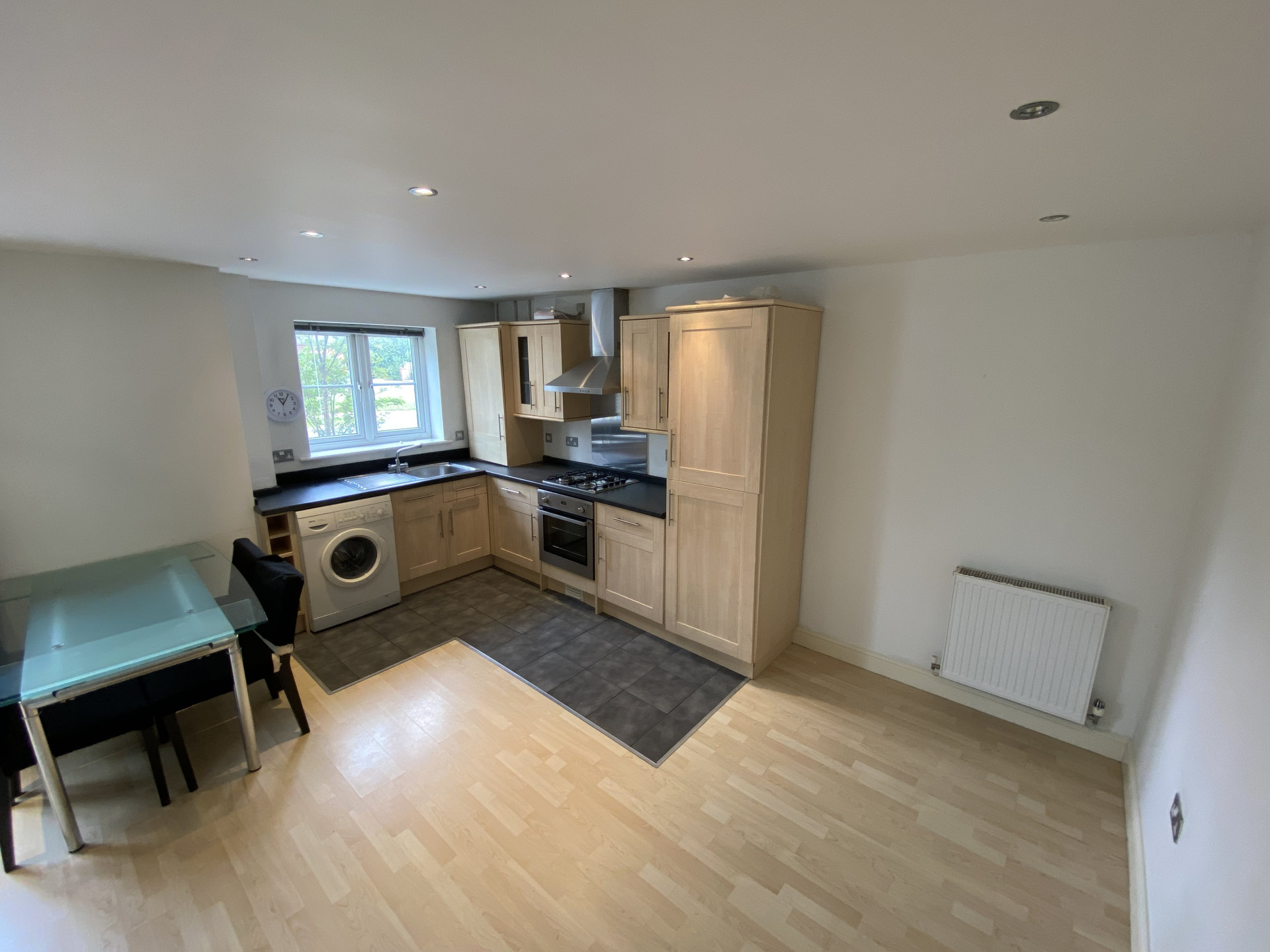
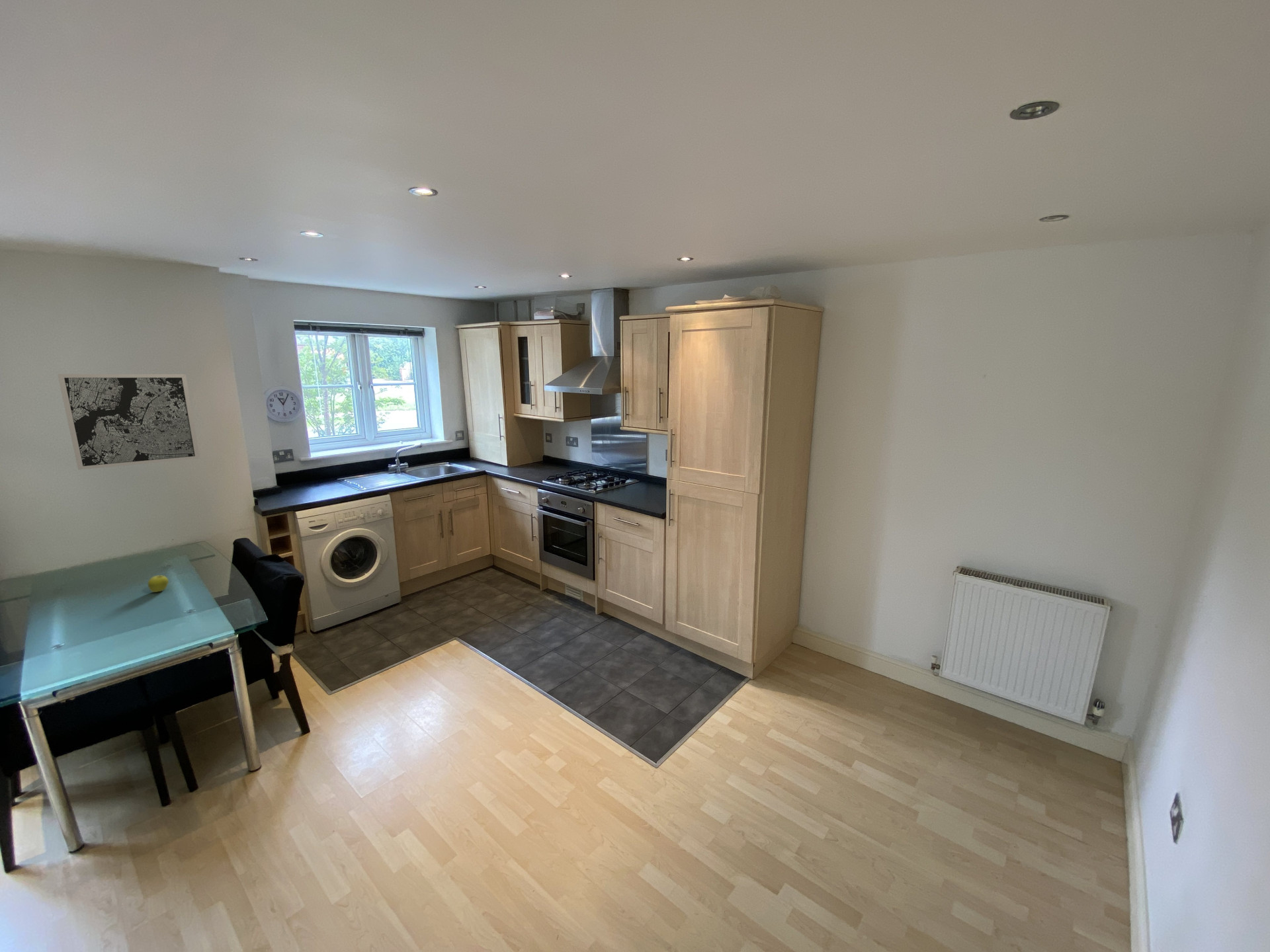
+ wall art [57,374,200,471]
+ fruit [147,575,169,593]
